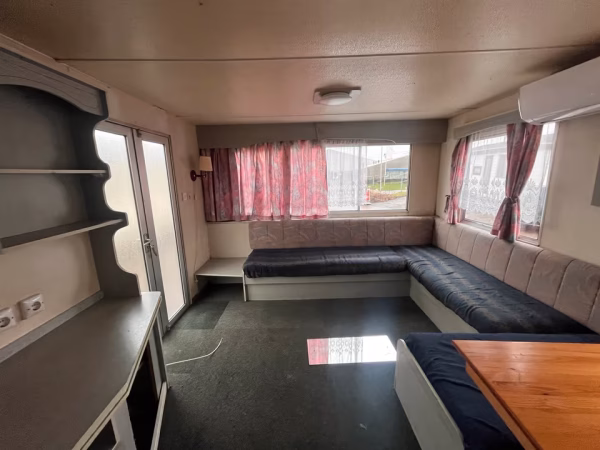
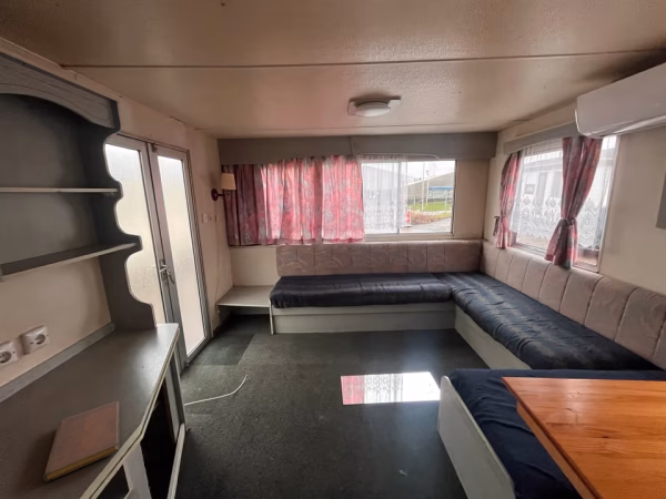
+ notebook [42,400,121,482]
